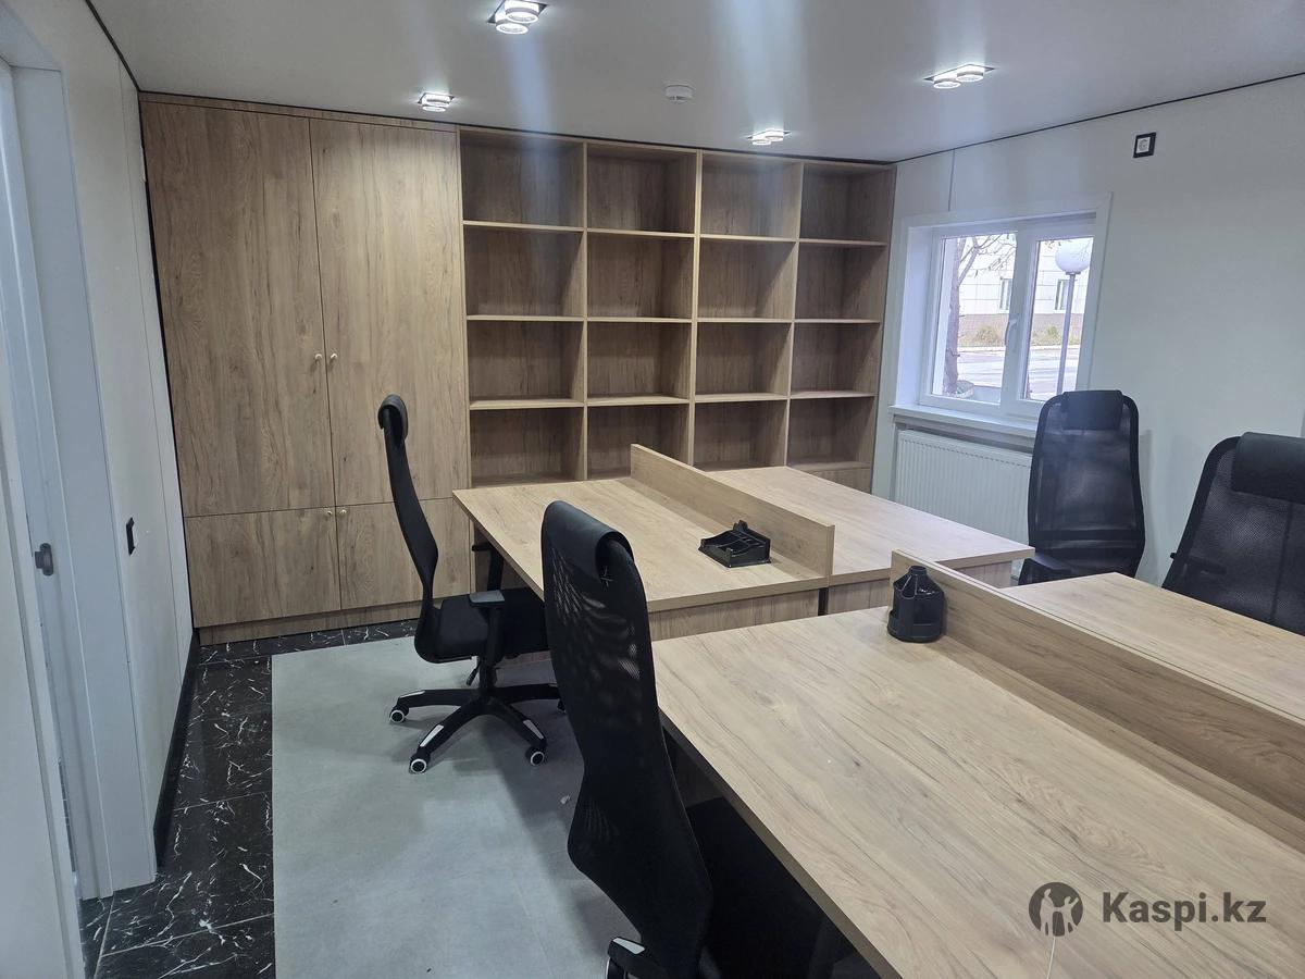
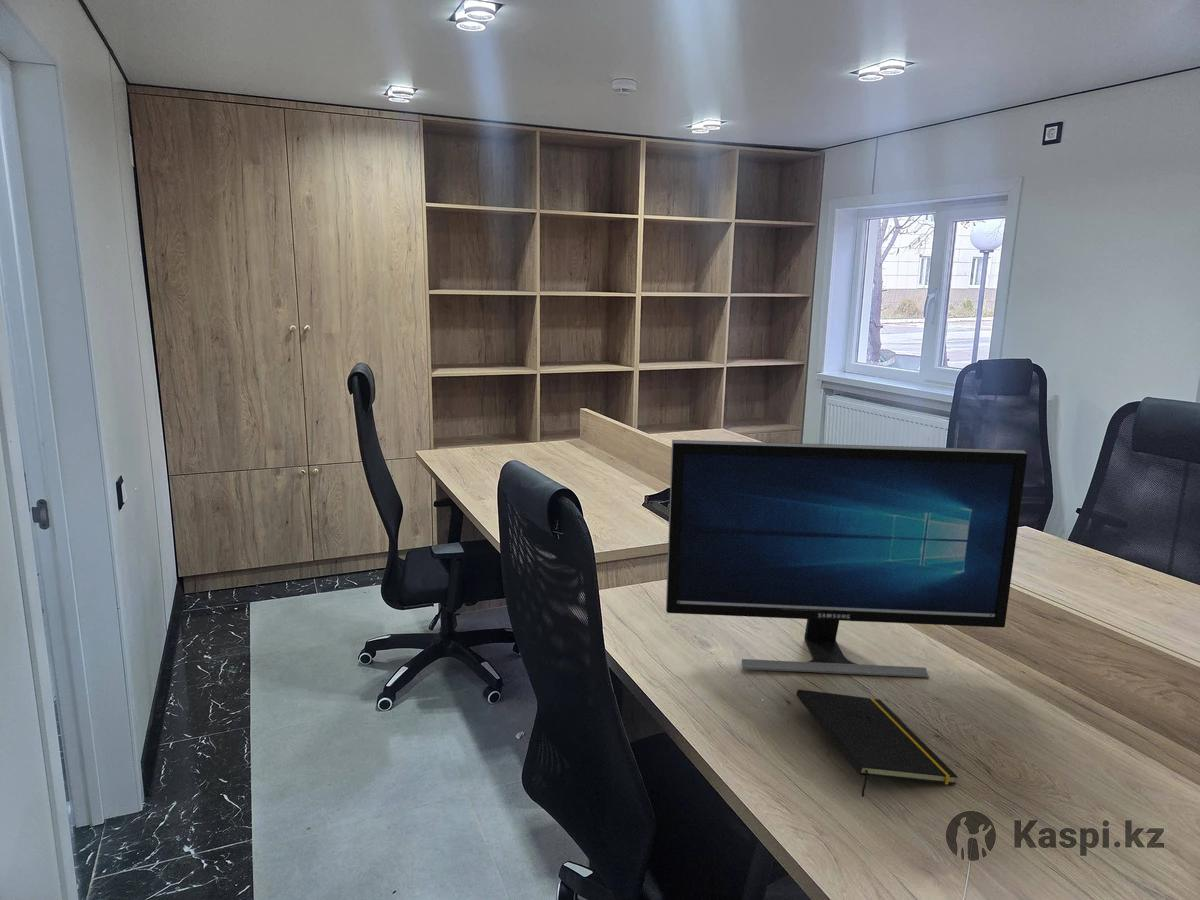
+ computer monitor [665,439,1028,679]
+ notepad [795,689,959,798]
